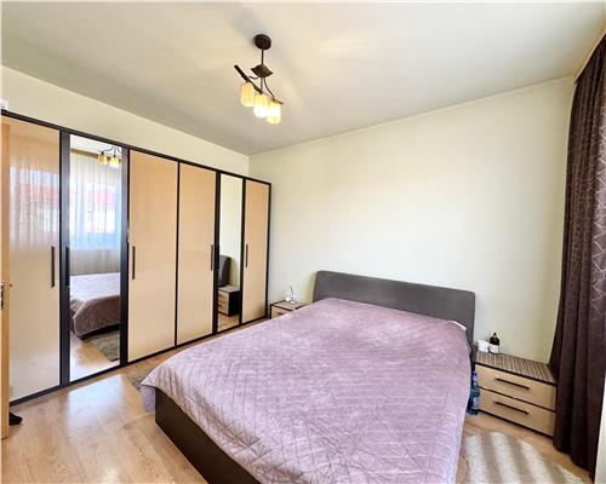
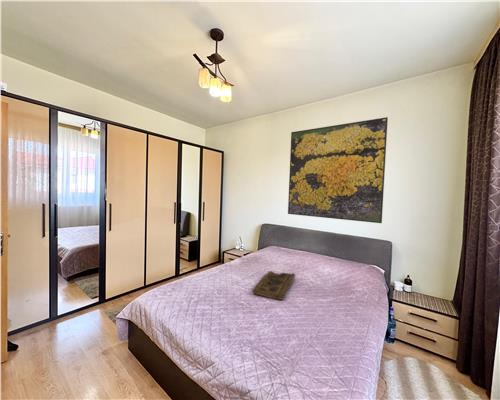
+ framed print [287,116,389,224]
+ decorative tray [252,270,296,301]
